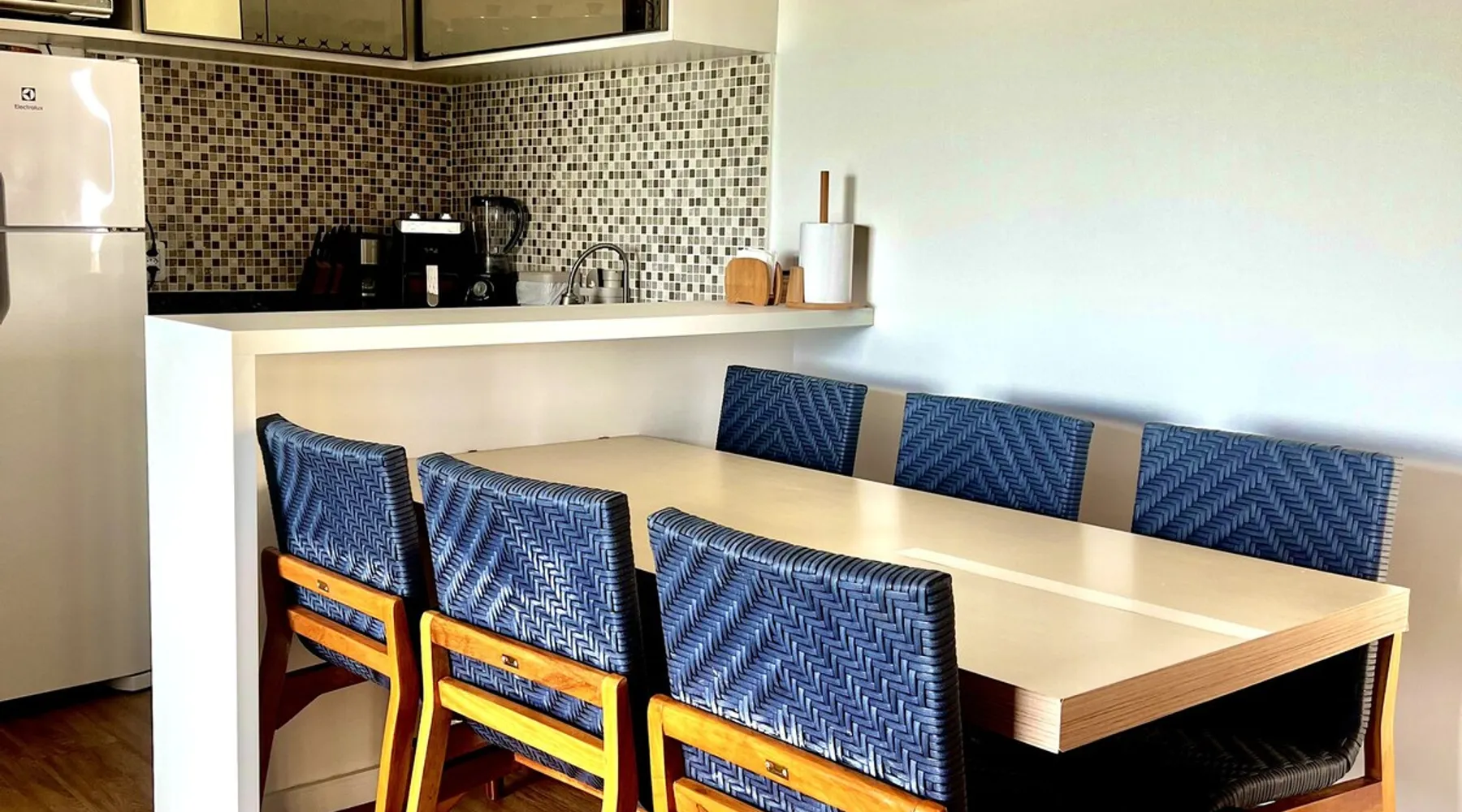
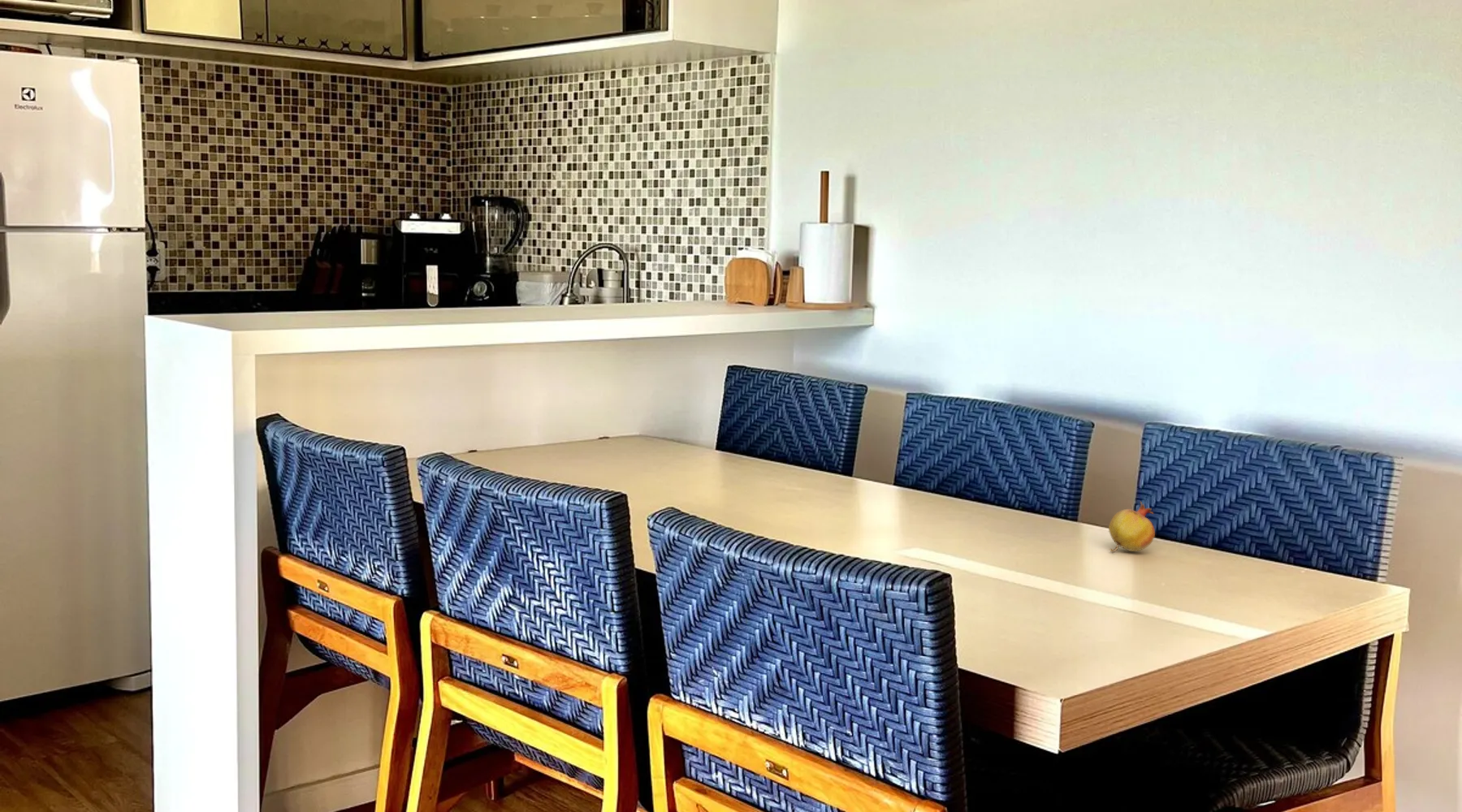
+ fruit [1108,501,1156,553]
